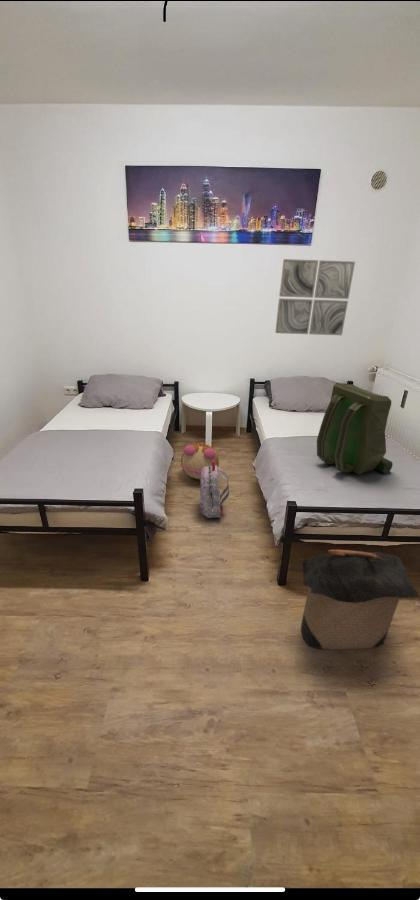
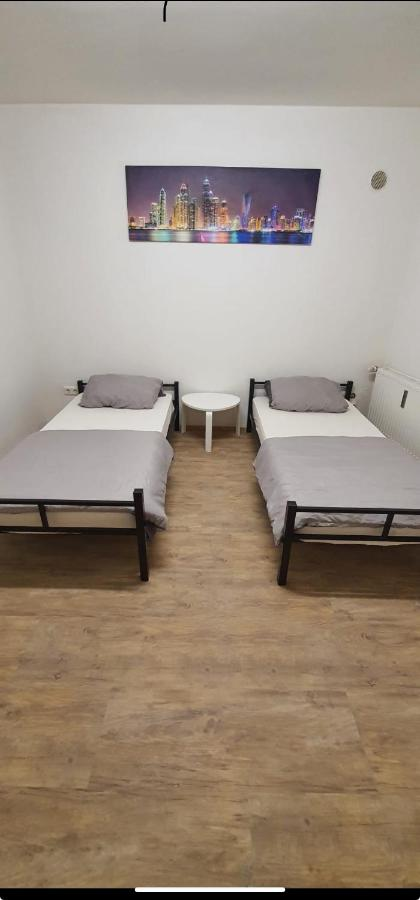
- backpack [199,461,230,519]
- plush toy [180,441,220,480]
- wall art [274,258,356,336]
- backpack [316,382,394,476]
- laundry hamper [300,549,420,651]
